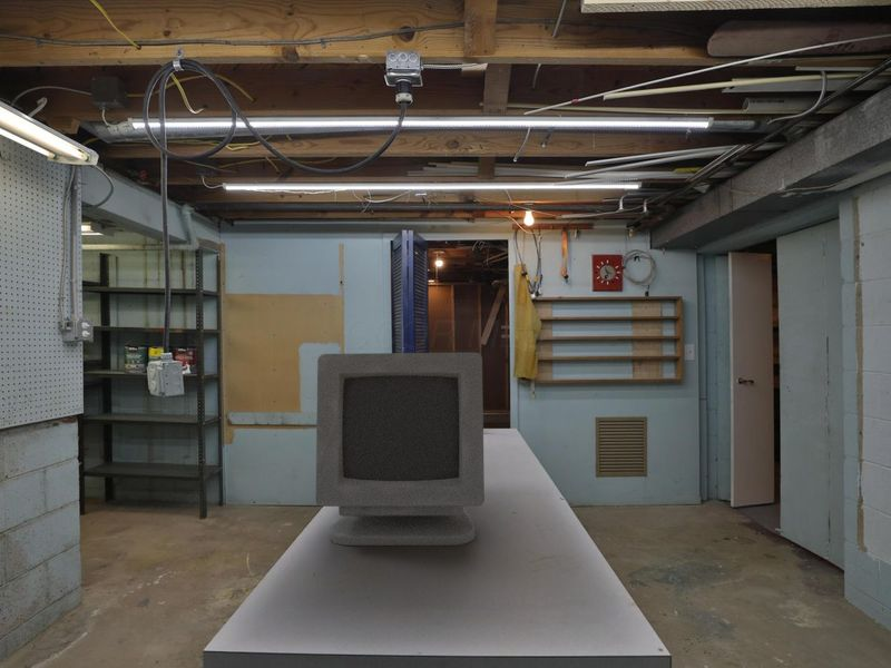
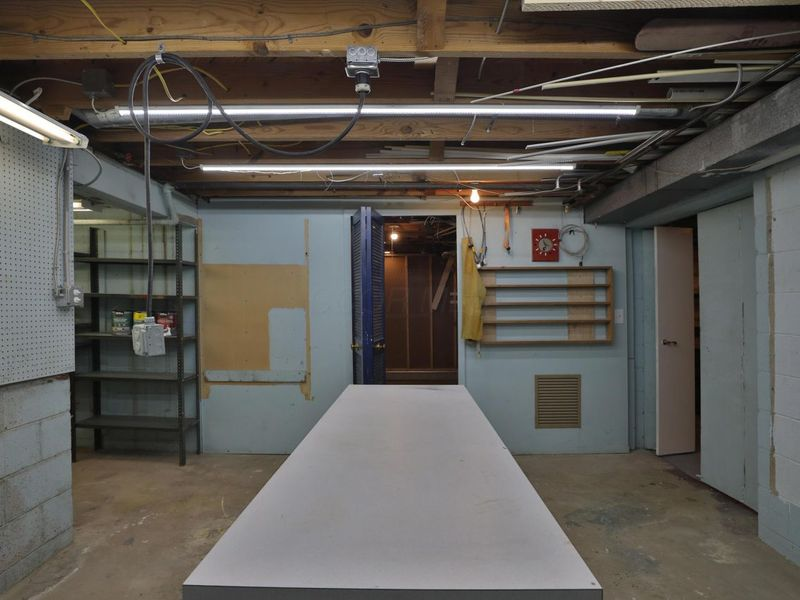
- computer monitor [315,352,486,547]
